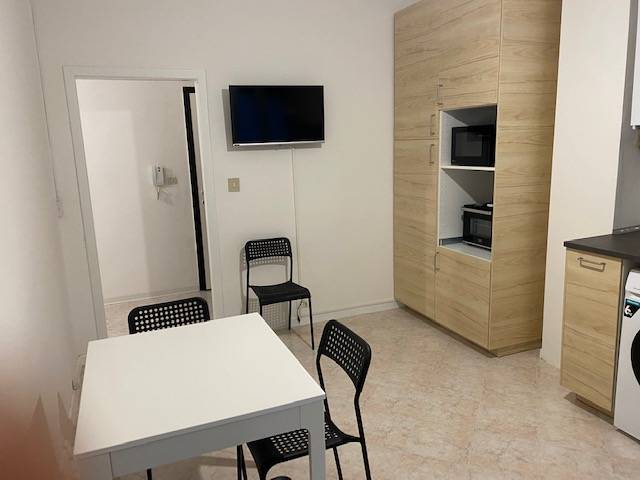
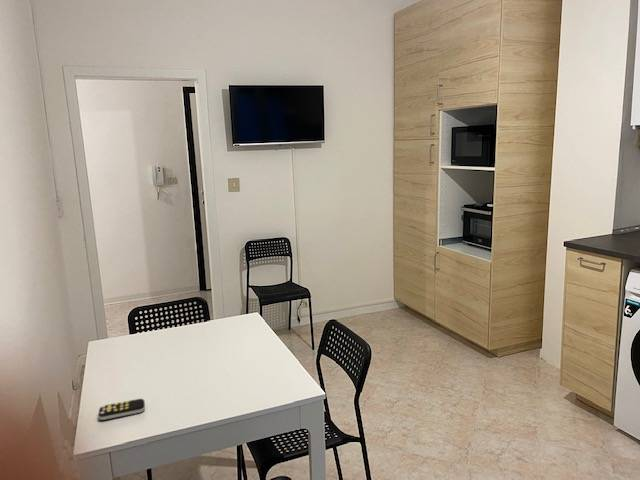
+ remote control [97,398,146,421]
